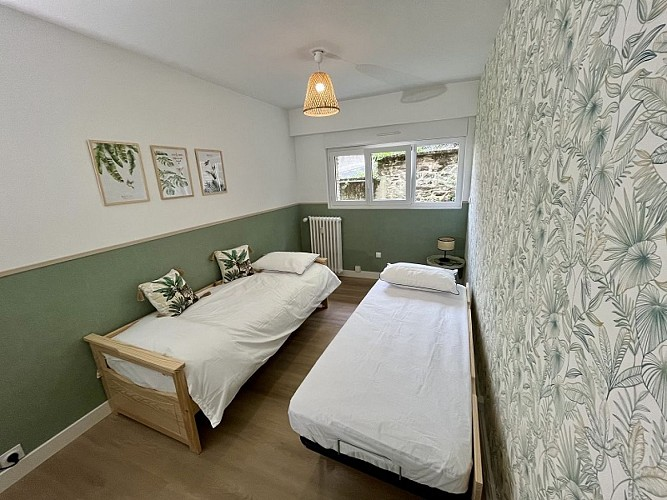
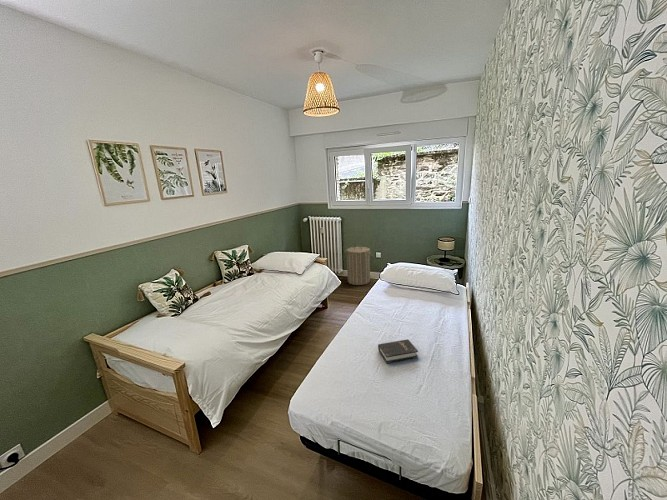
+ hardback book [377,338,419,364]
+ laundry hamper [344,243,372,286]
